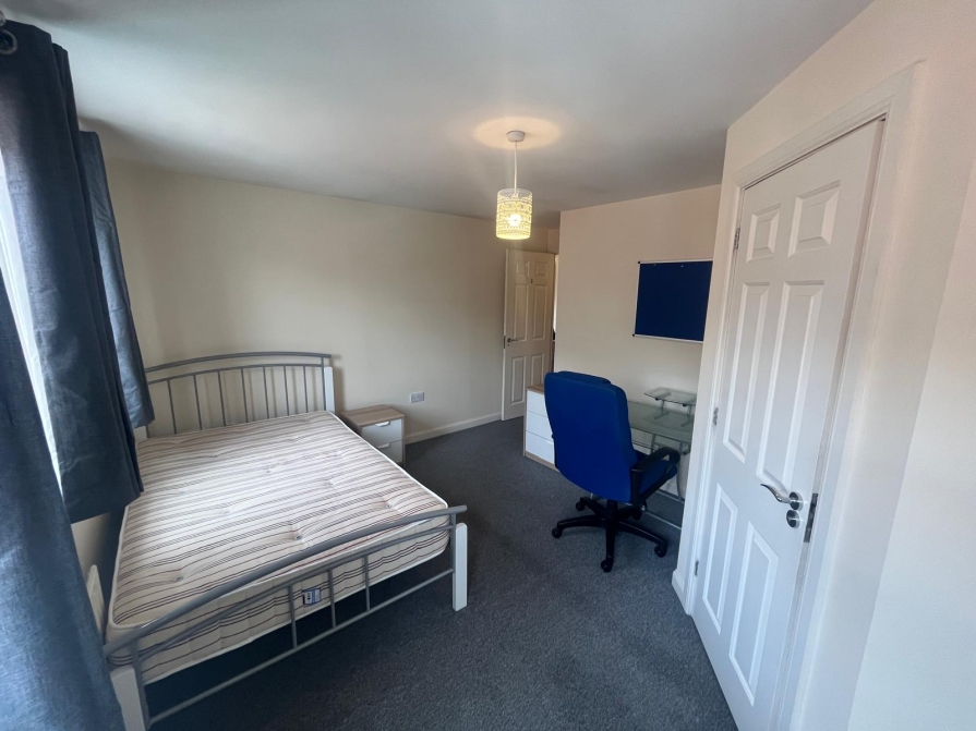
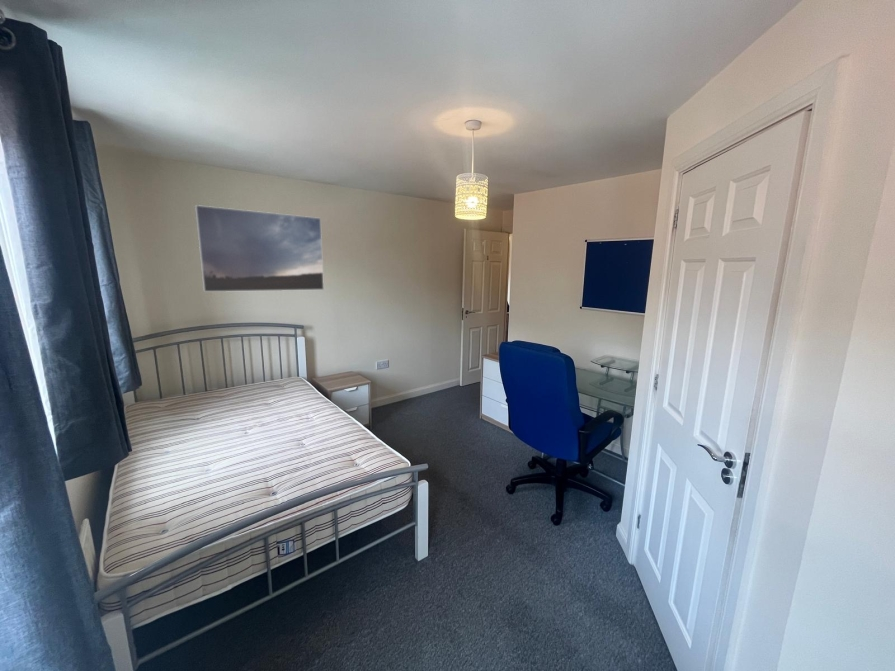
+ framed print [194,204,325,293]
